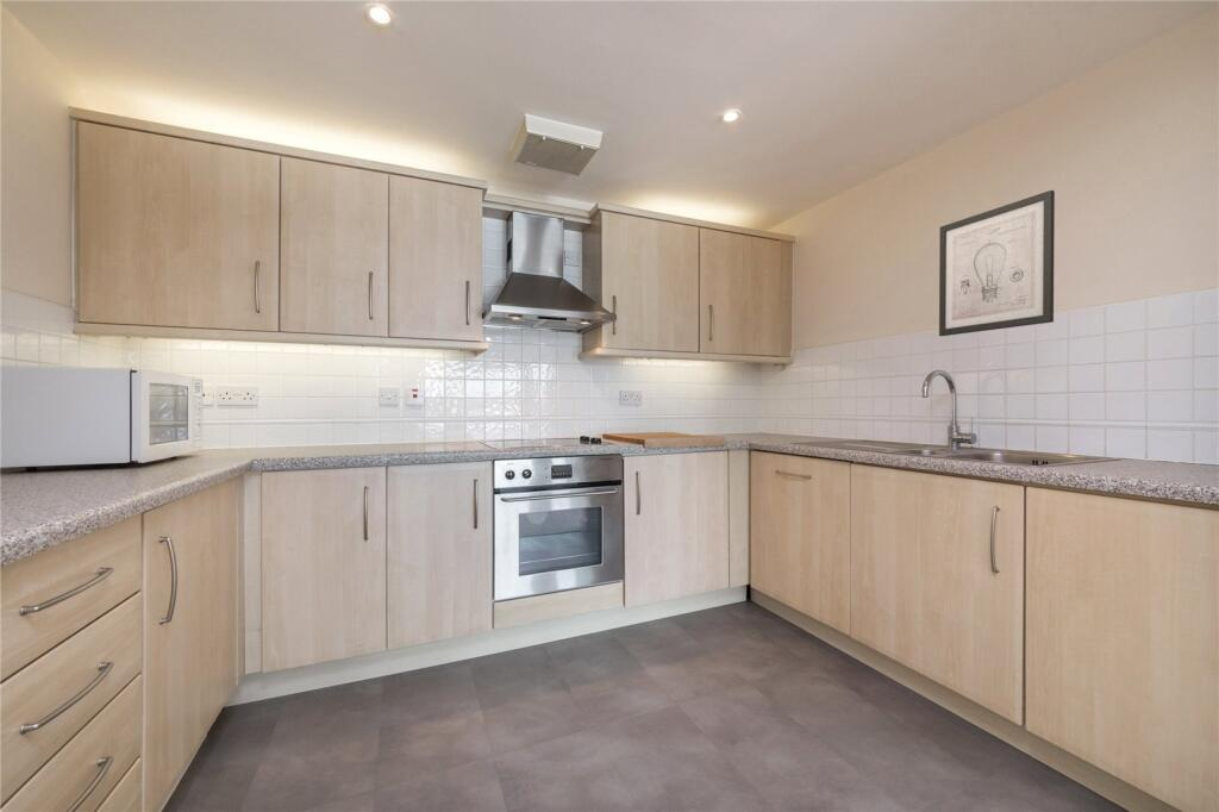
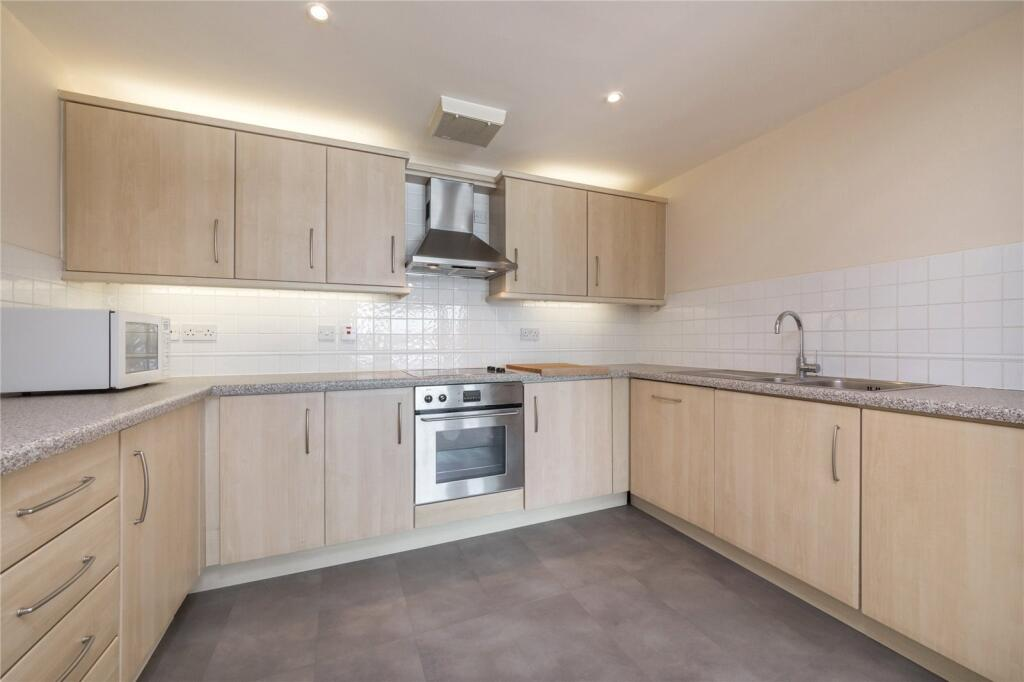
- wall art [938,189,1056,337]
